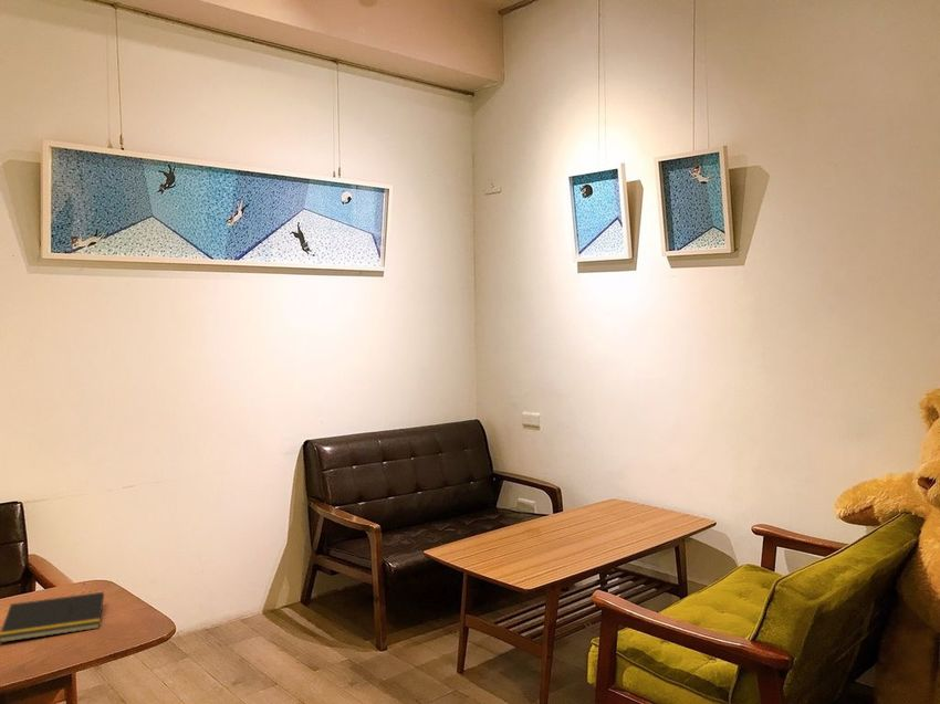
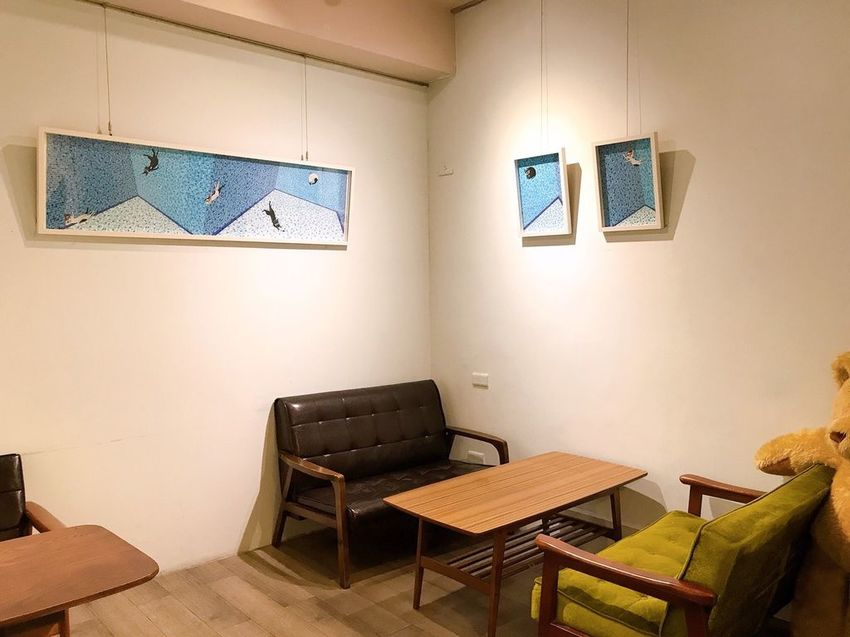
- notepad [0,591,105,643]
